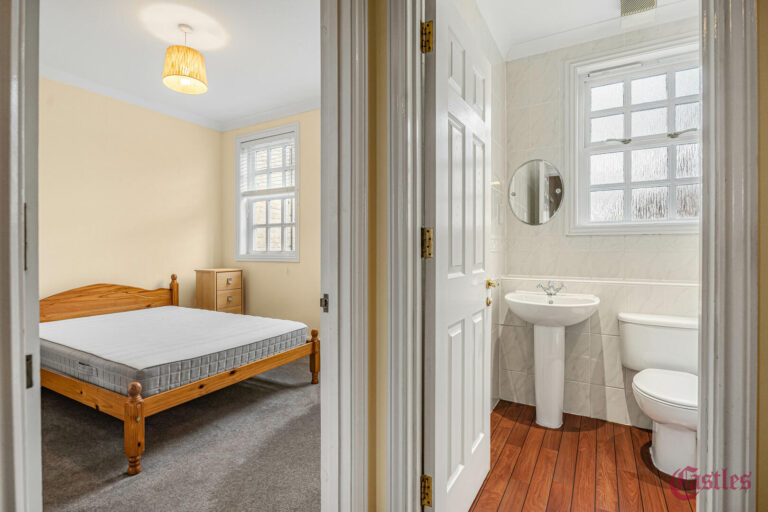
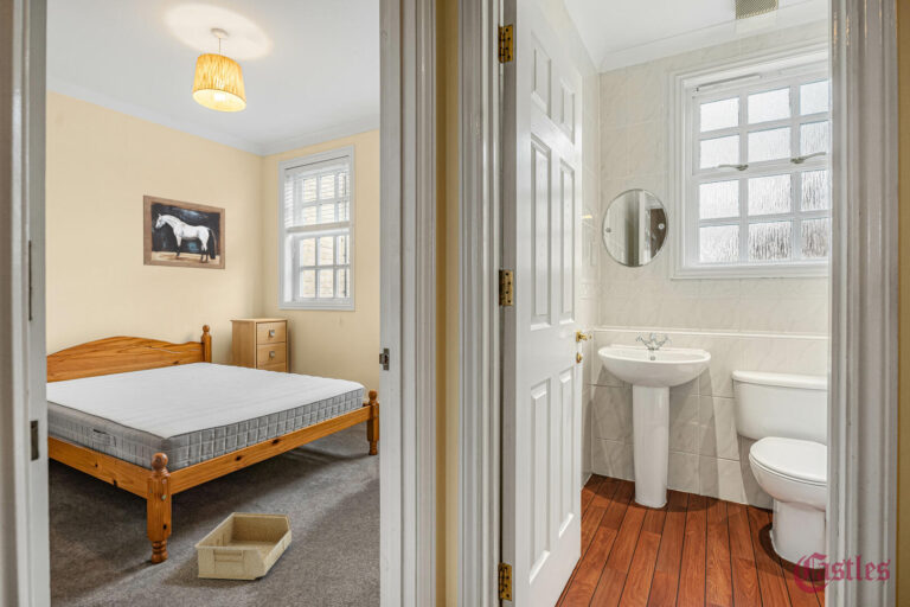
+ wall art [142,194,226,270]
+ storage bin [193,511,293,581]
